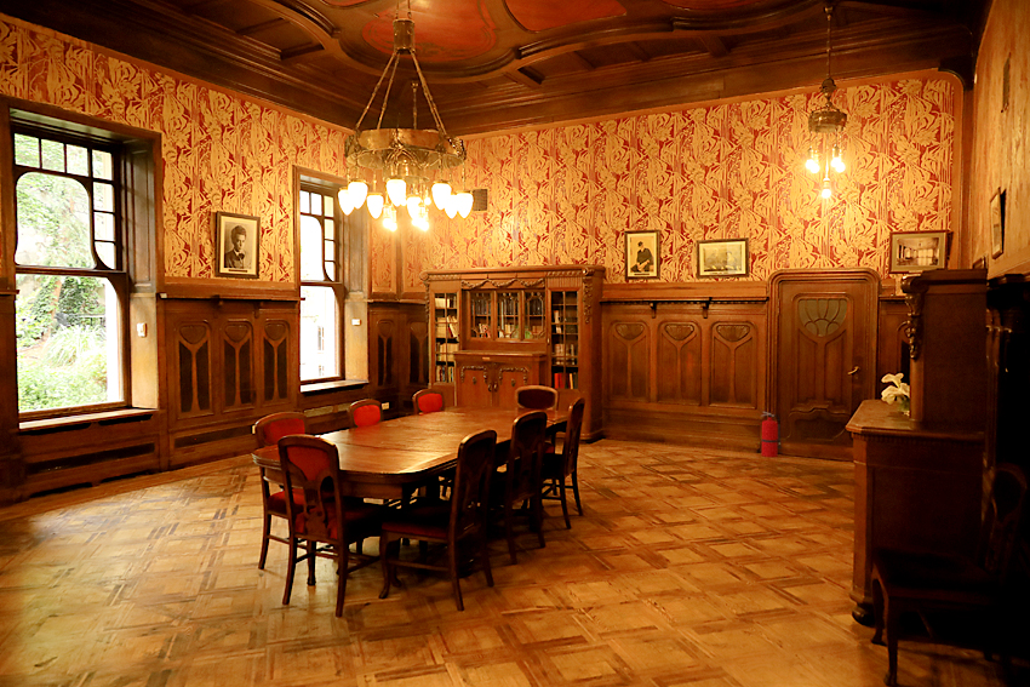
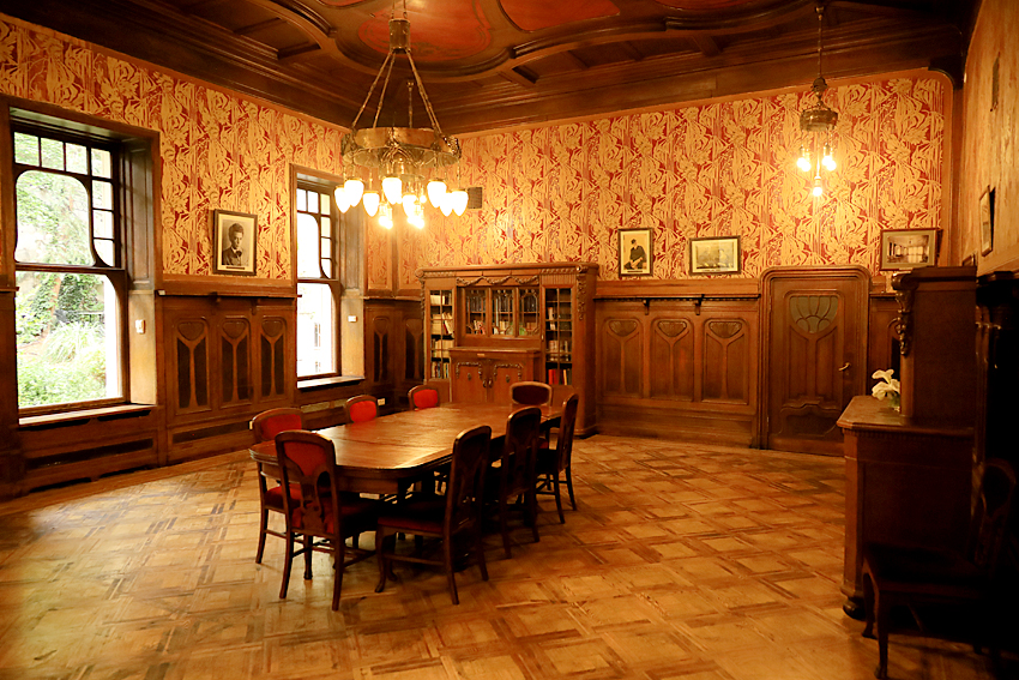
- fire extinguisher [760,411,783,458]
